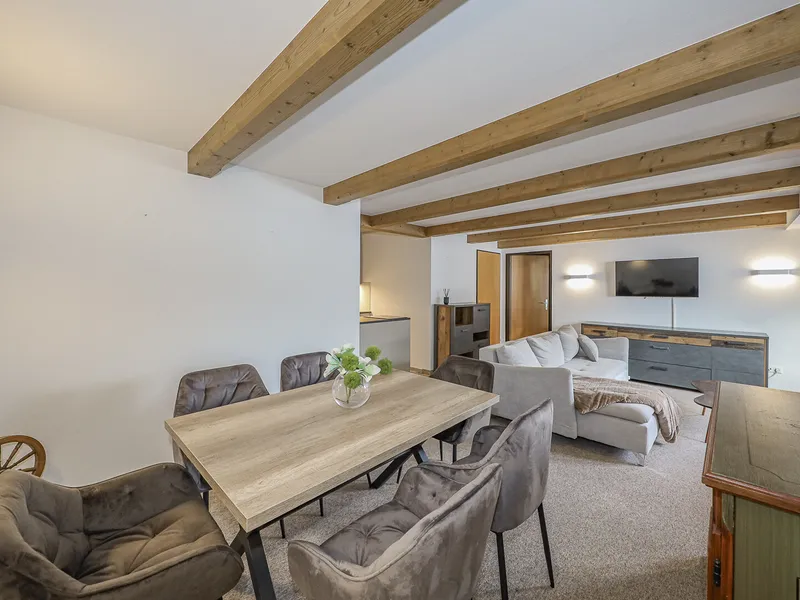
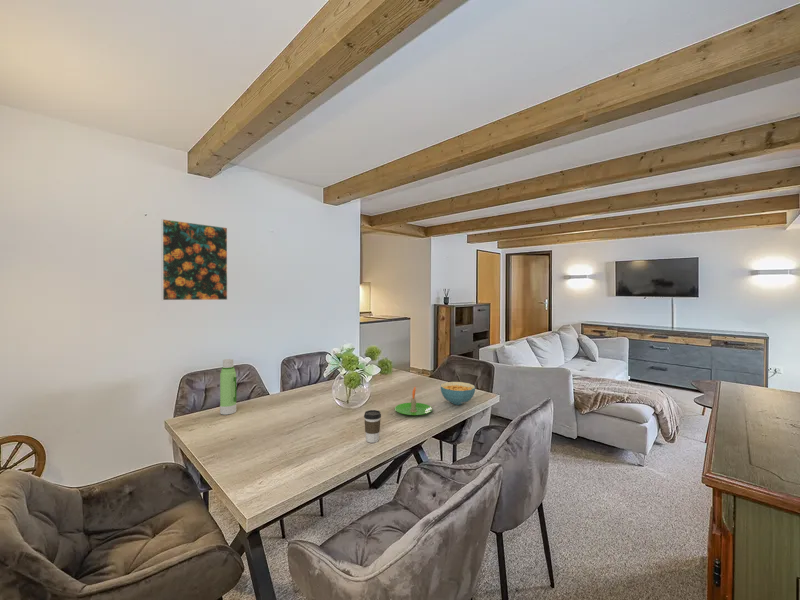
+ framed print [160,218,229,301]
+ candle [394,386,433,416]
+ cereal bowl [440,381,476,406]
+ coffee cup [363,409,382,444]
+ water bottle [219,358,238,416]
